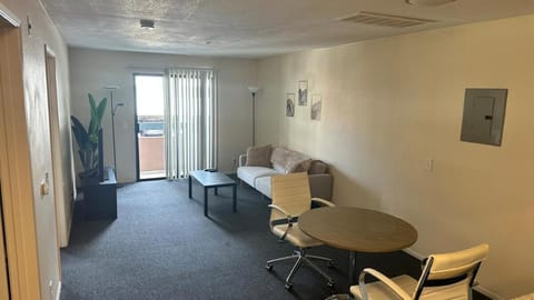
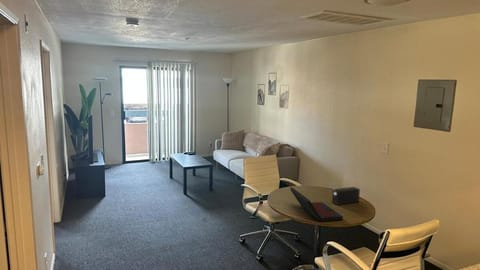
+ speaker [331,186,361,206]
+ laptop [289,187,344,223]
